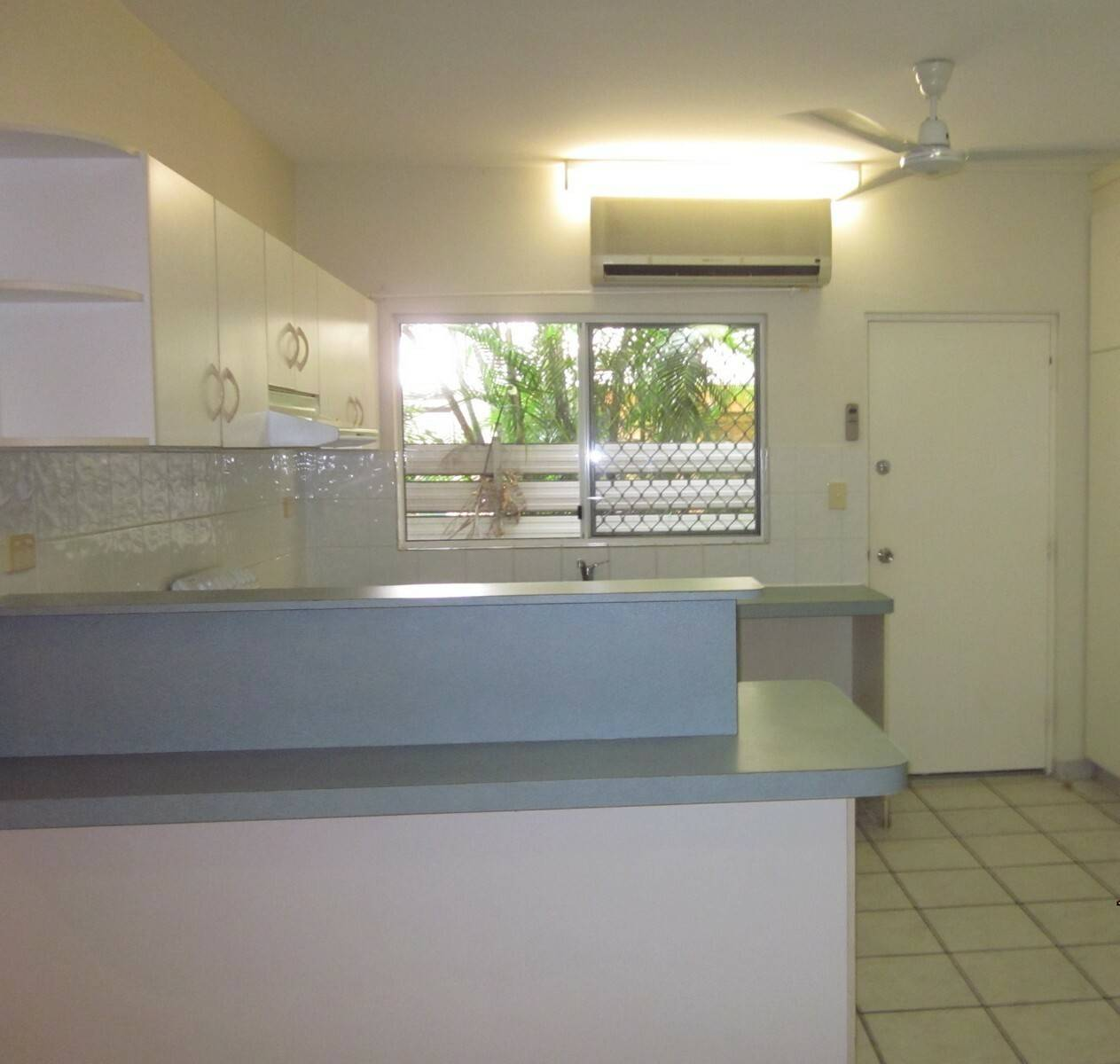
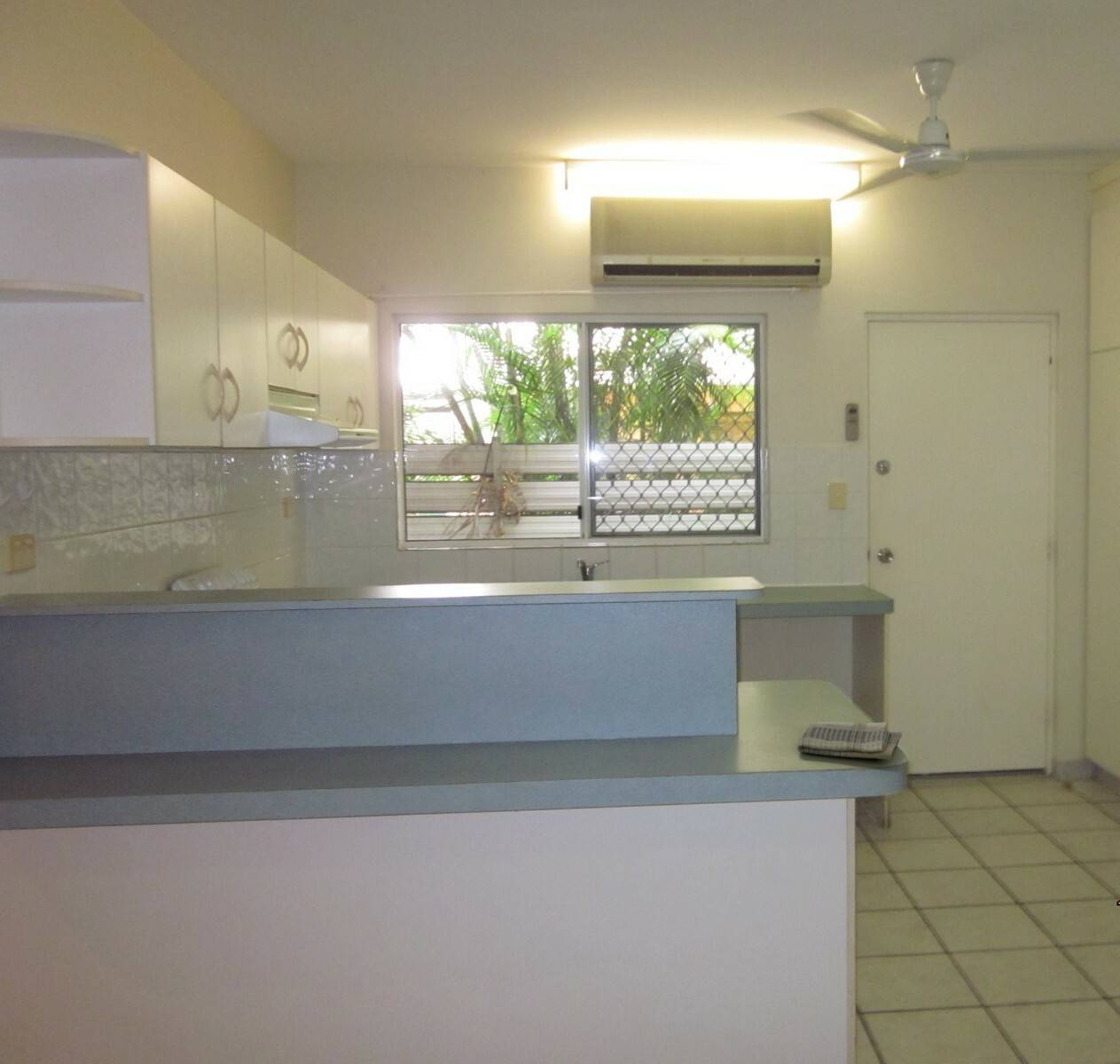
+ dish towel [796,721,903,761]
